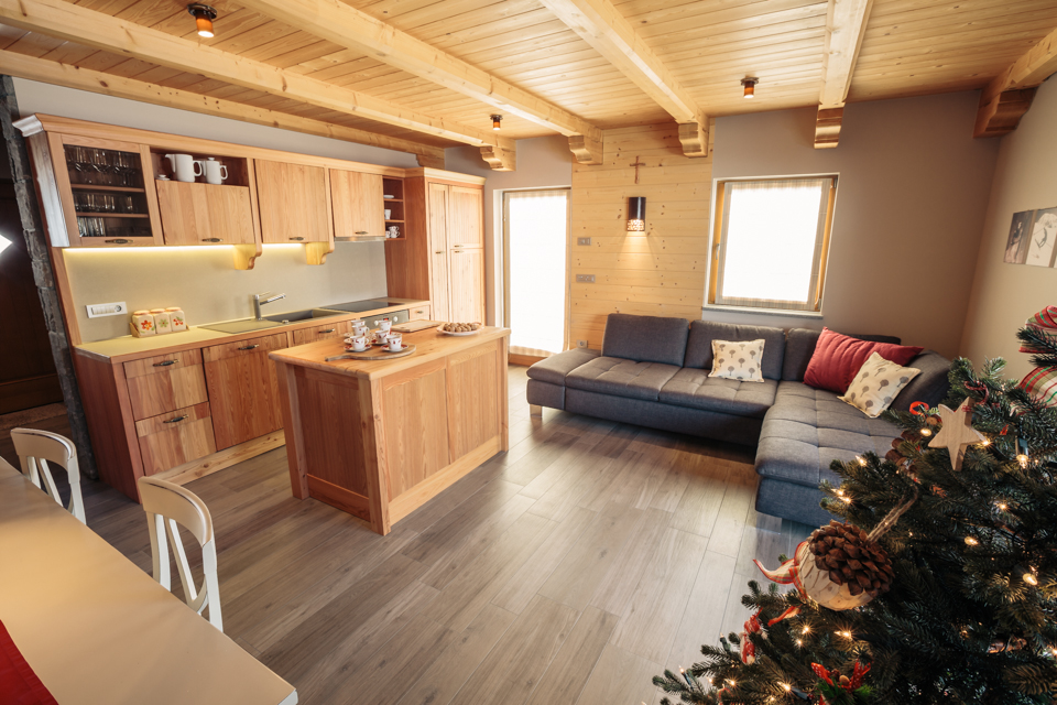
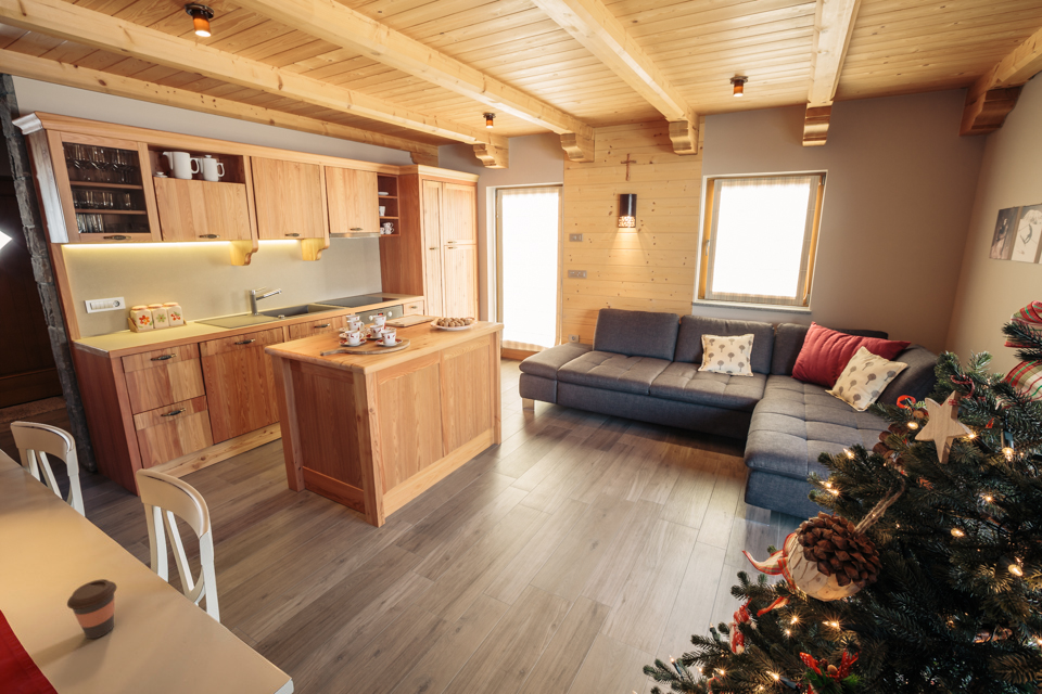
+ coffee cup [66,578,118,640]
